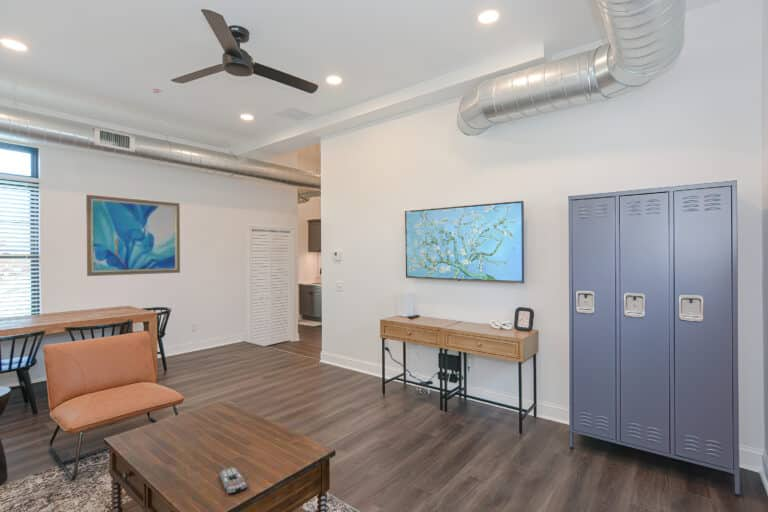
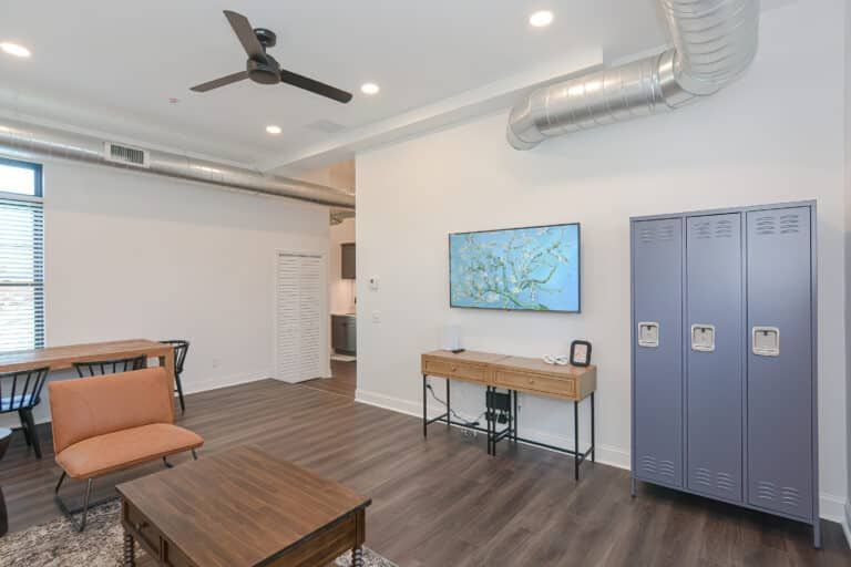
- remote control [219,466,248,495]
- wall art [85,194,181,277]
